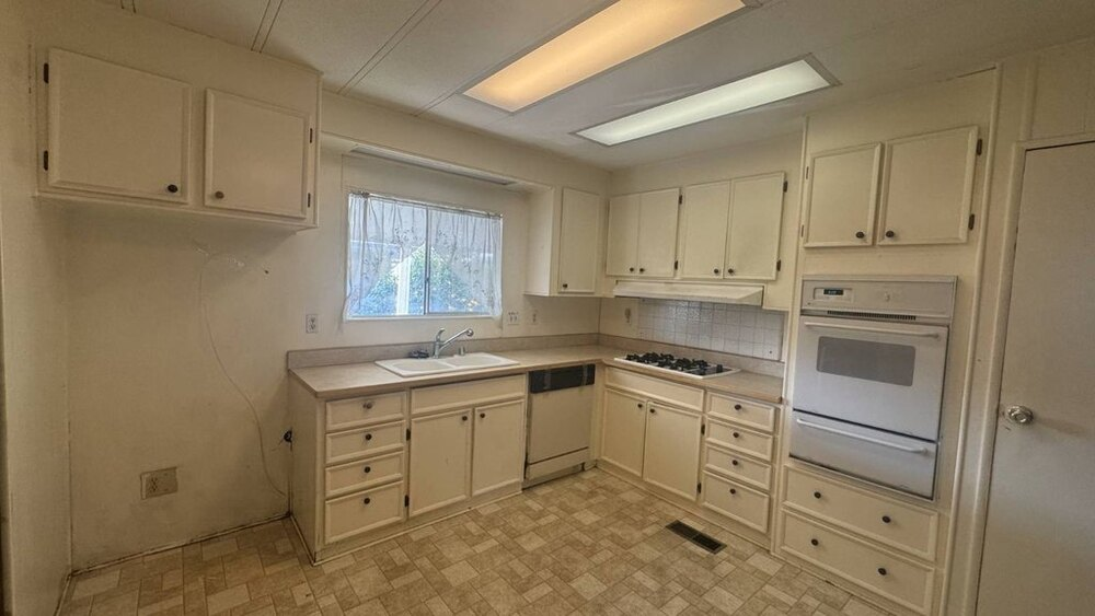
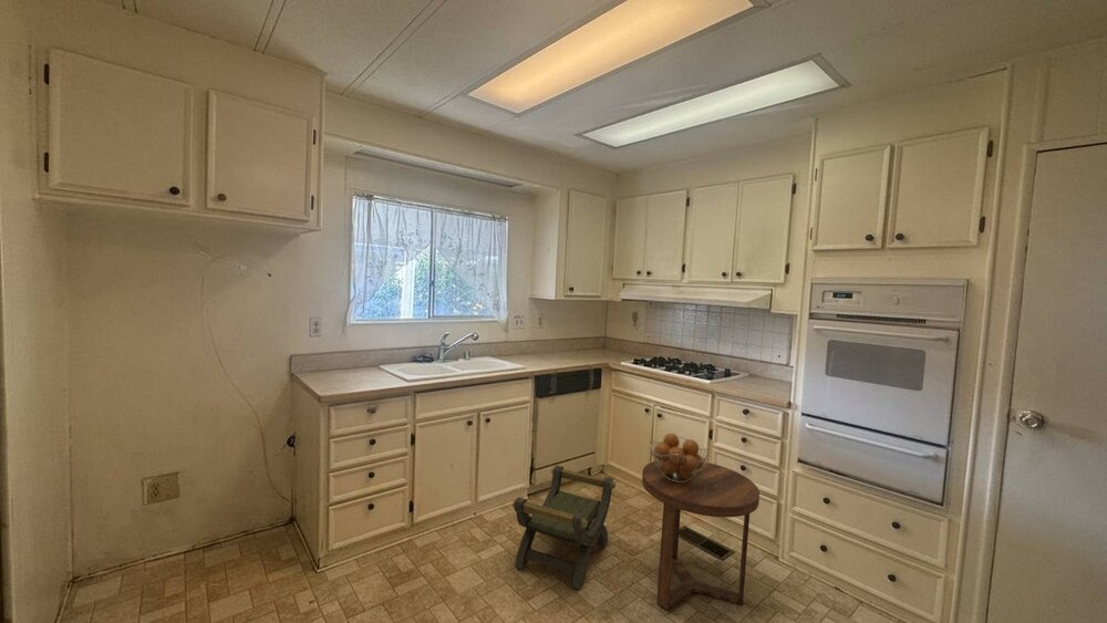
+ stool [511,465,617,591]
+ side table [641,459,761,611]
+ fruit basket [649,433,710,482]
